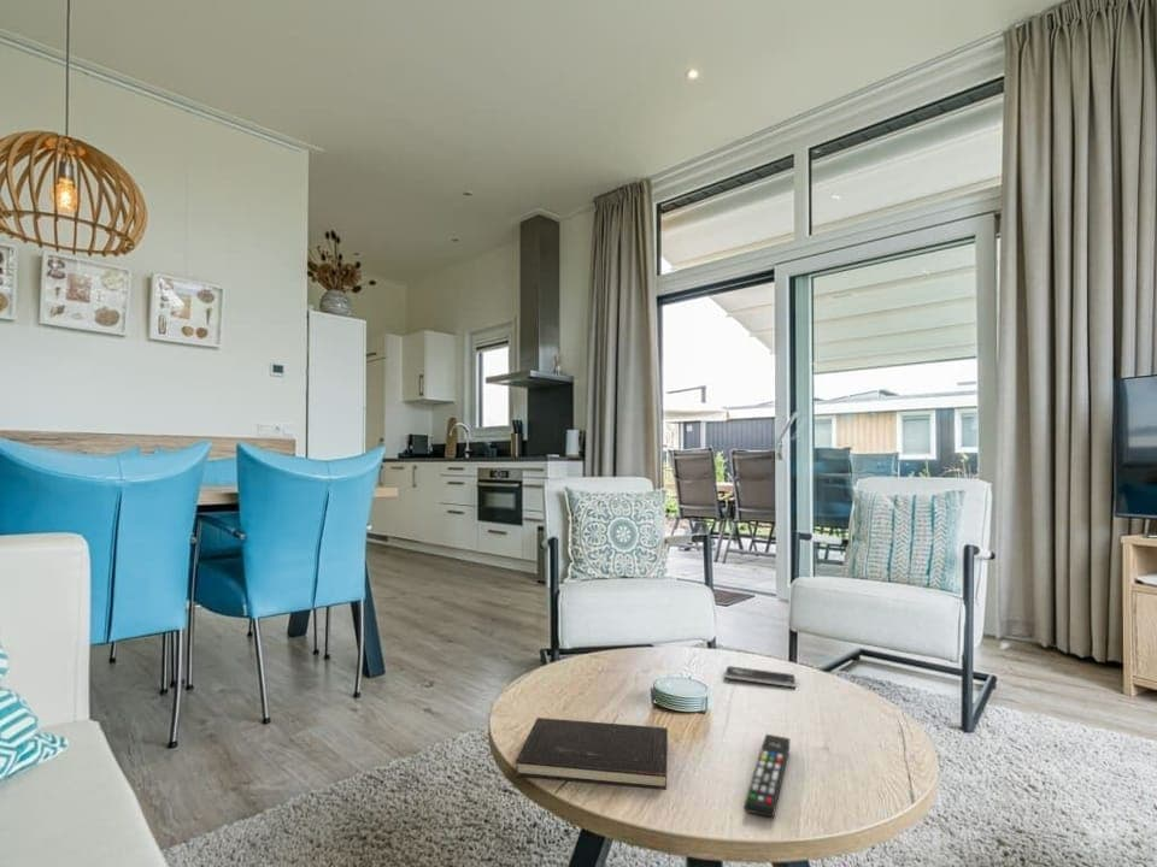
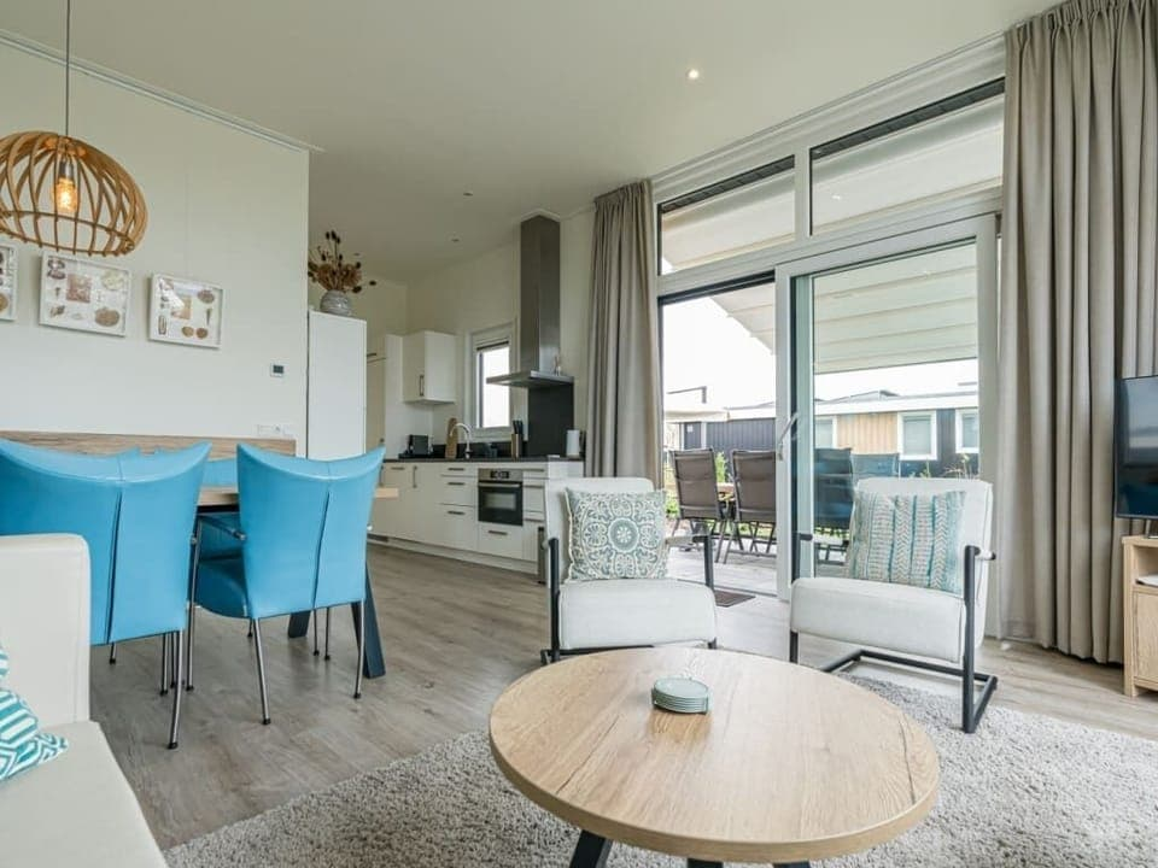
- hardcover book [515,716,669,791]
- smartphone [723,665,797,688]
- remote control [744,733,791,819]
